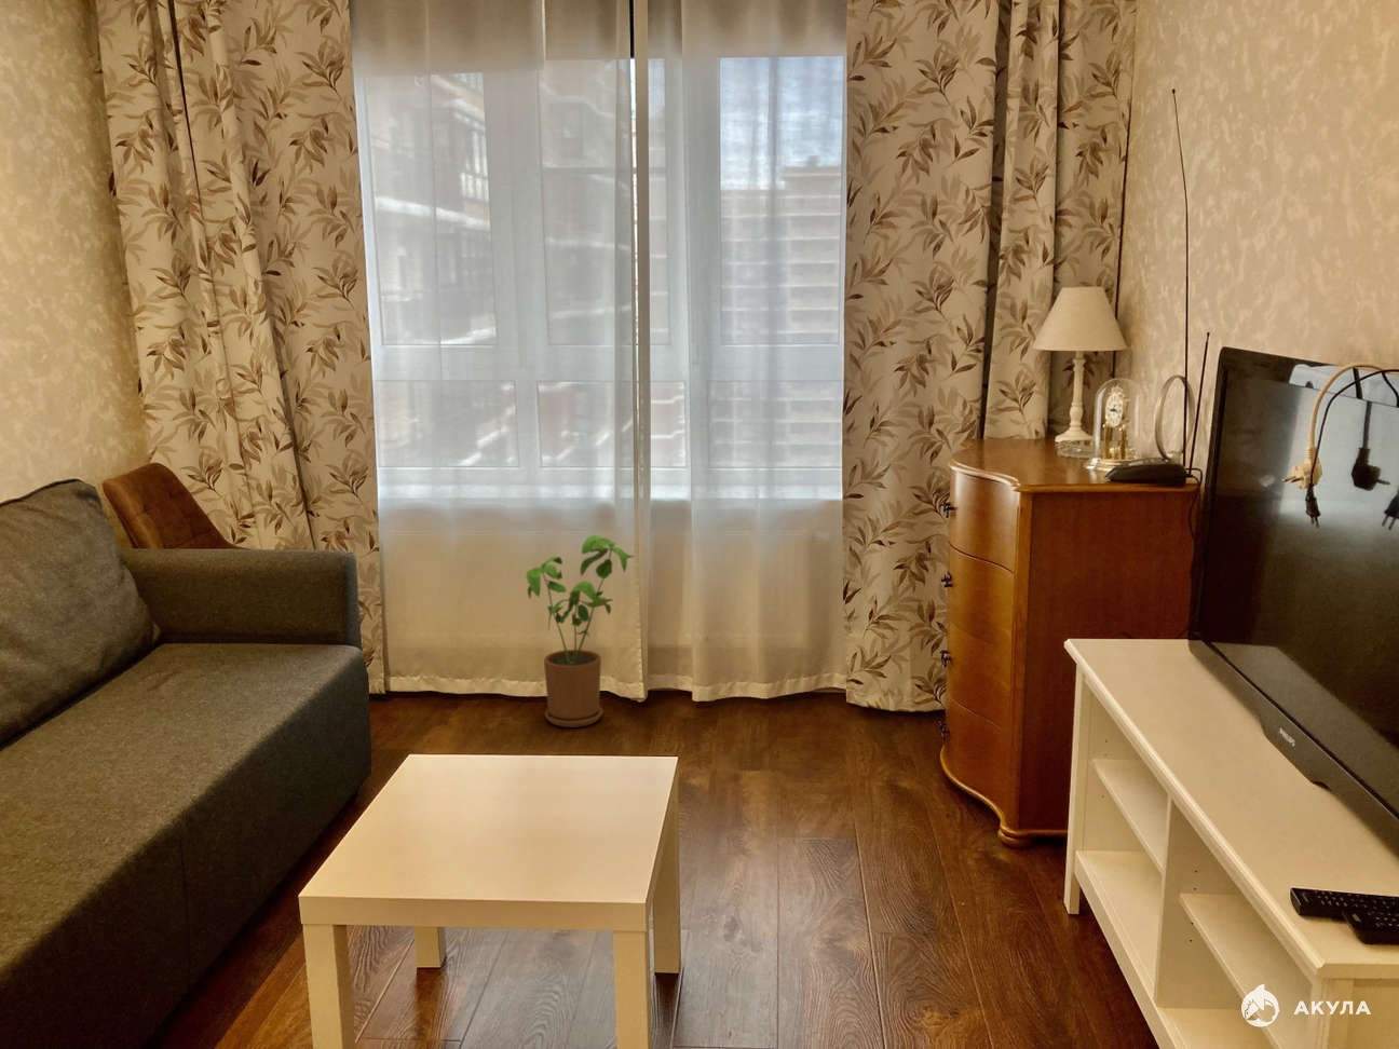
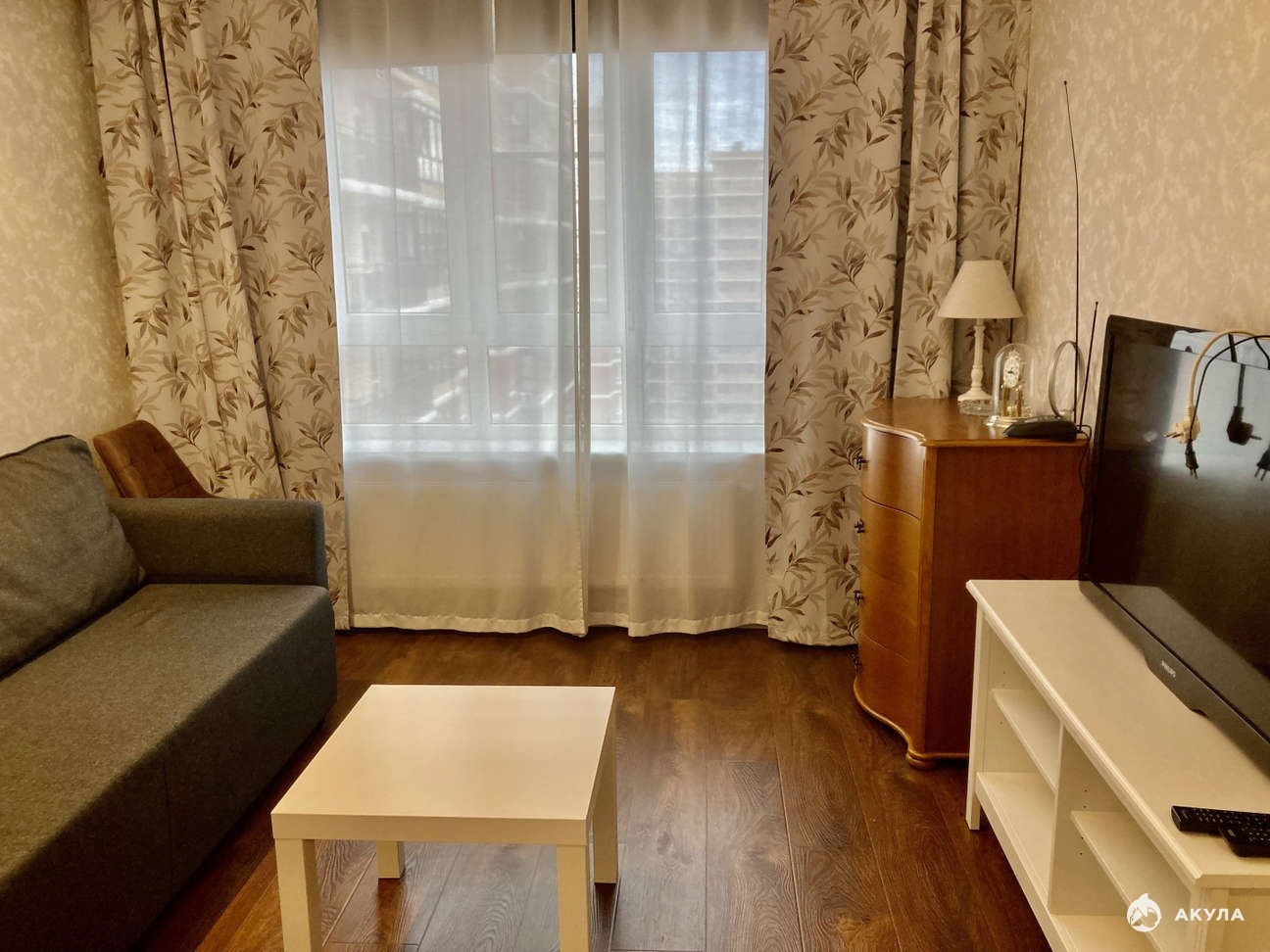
- house plant [524,534,636,728]
